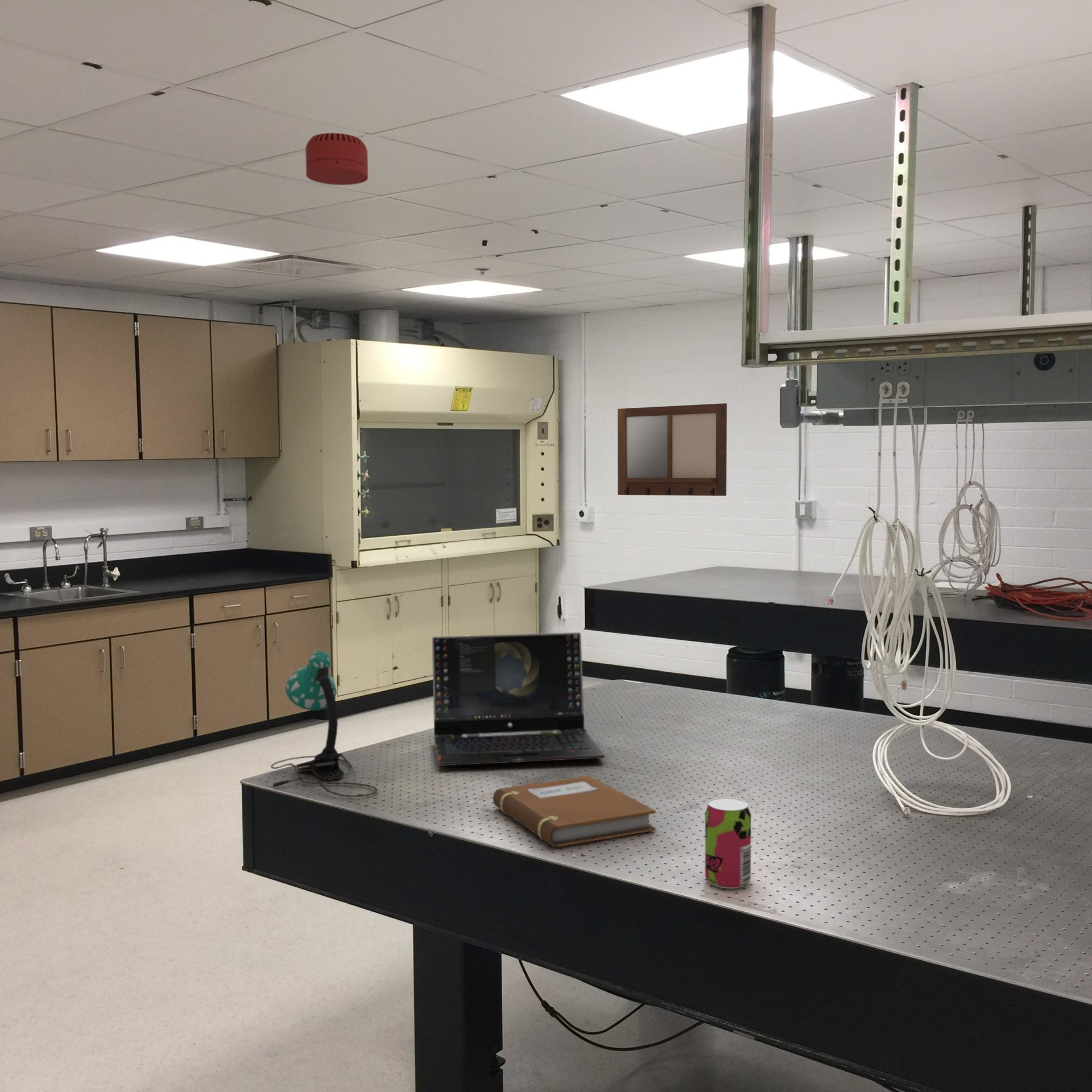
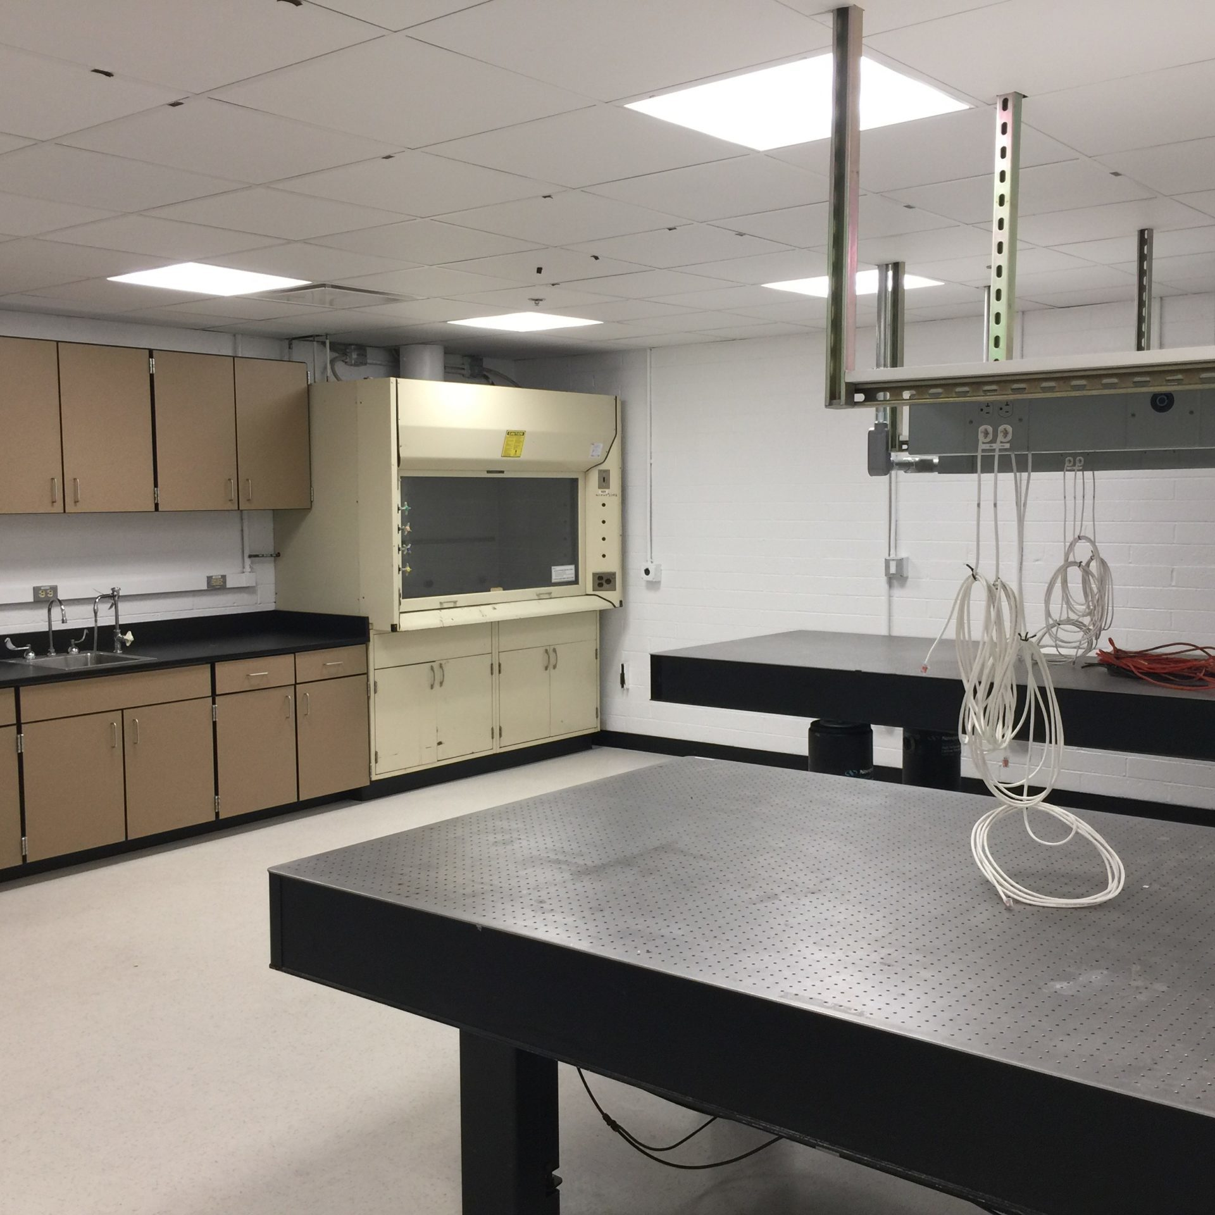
- desk lamp [268,650,378,797]
- beverage can [704,797,752,890]
- laptop computer [432,632,605,767]
- smoke detector [305,133,369,185]
- notebook [493,775,656,847]
- writing board [617,403,727,497]
